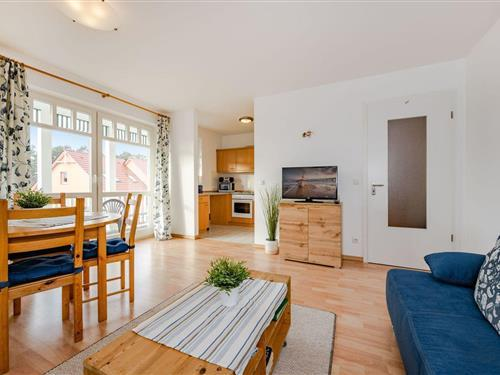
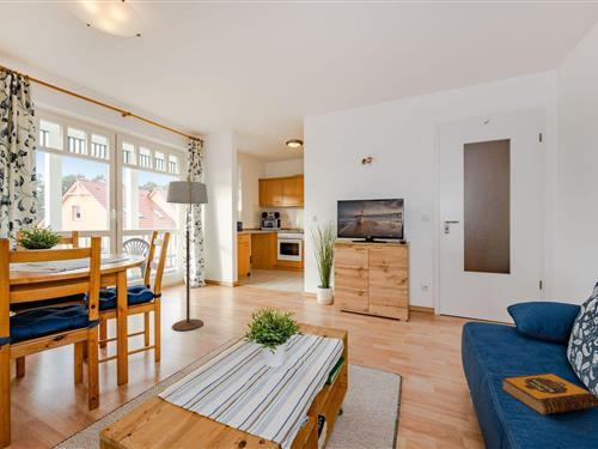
+ floor lamp [165,174,209,332]
+ hardback book [501,372,598,417]
